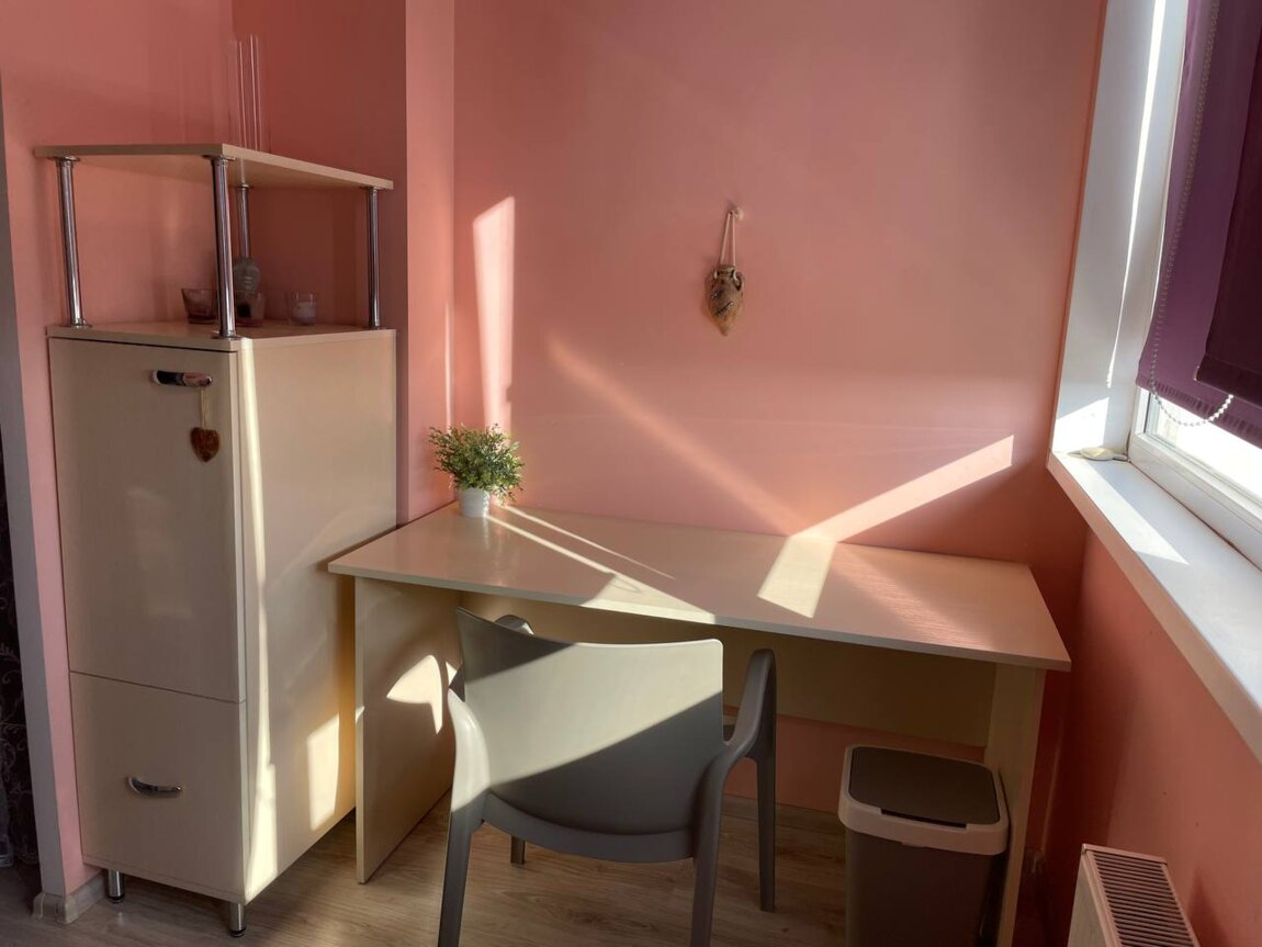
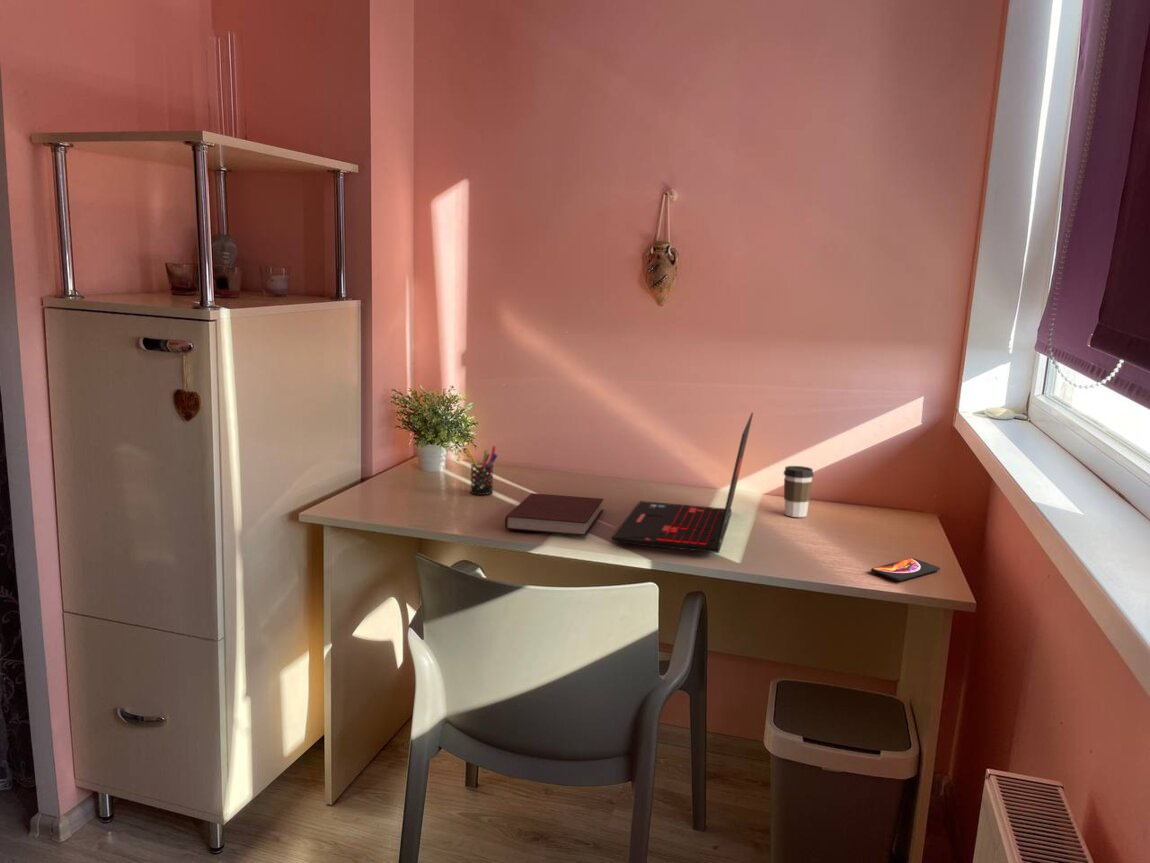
+ notebook [504,492,605,537]
+ smartphone [870,557,941,582]
+ laptop [610,412,754,554]
+ pen holder [466,445,498,496]
+ coffee cup [783,465,815,518]
